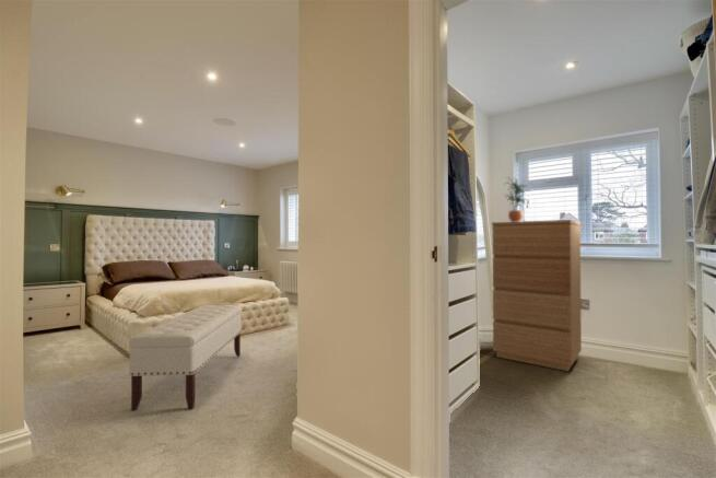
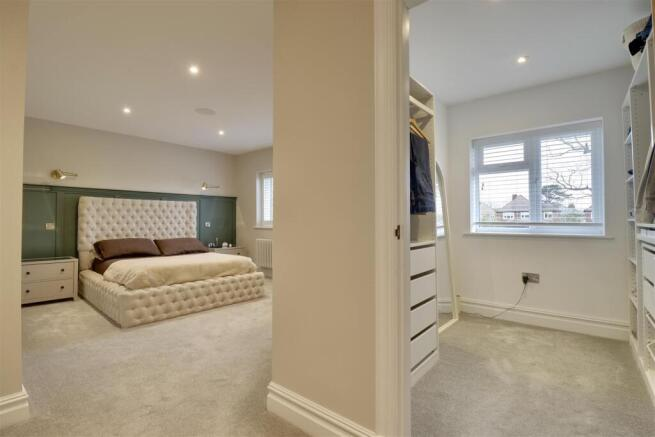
- dresser [491,219,583,372]
- potted plant [502,176,530,222]
- bench [128,304,243,411]
